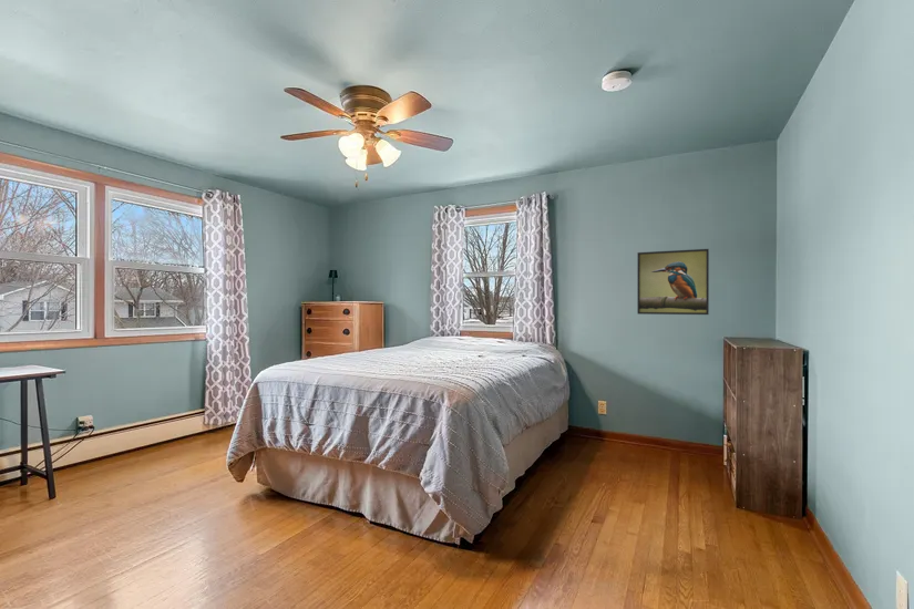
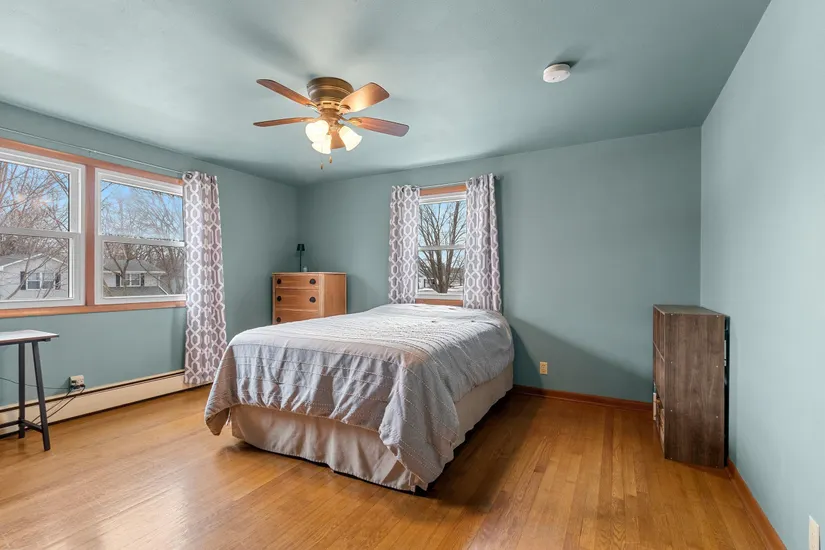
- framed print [636,248,710,316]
